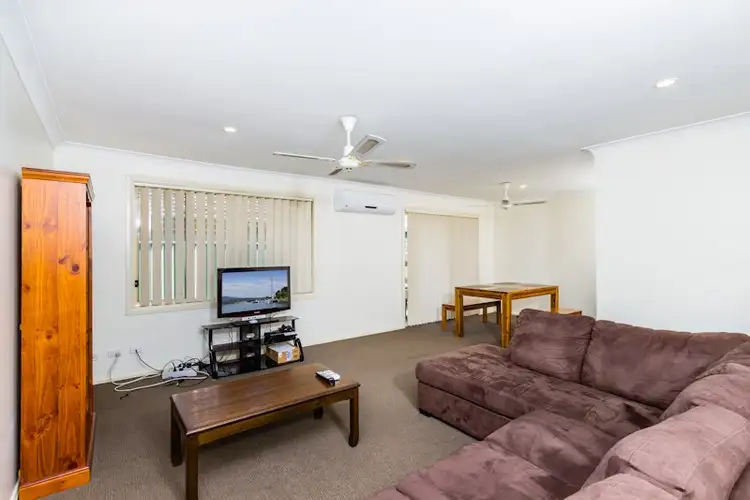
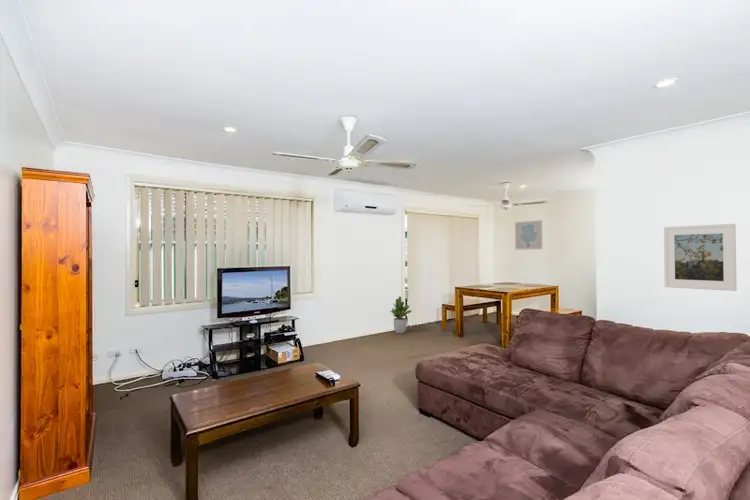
+ wall art [514,219,543,251]
+ potted plant [389,295,413,334]
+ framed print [663,223,738,292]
